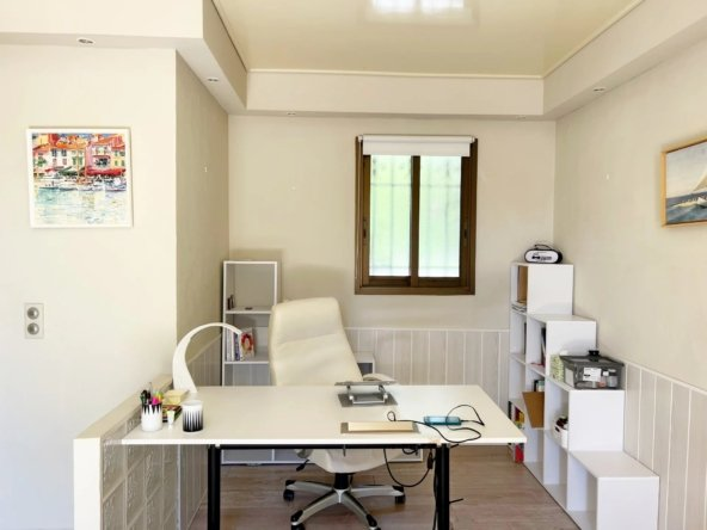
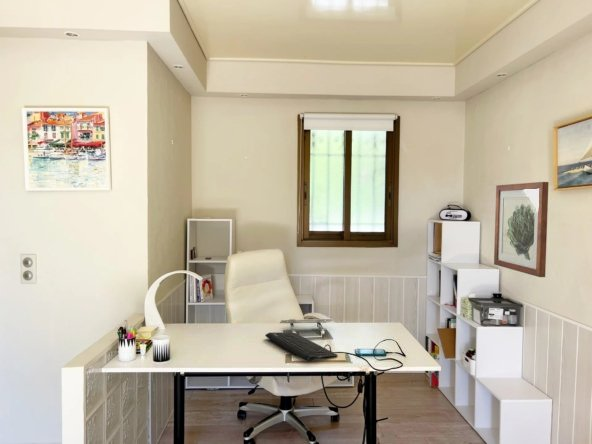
+ keyboard [264,332,339,362]
+ wall art [493,181,550,278]
